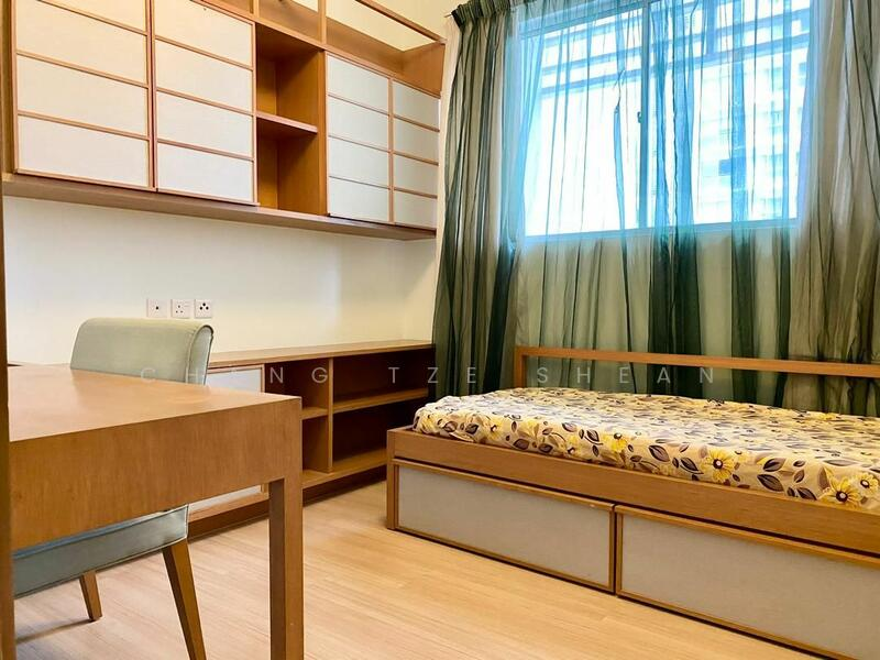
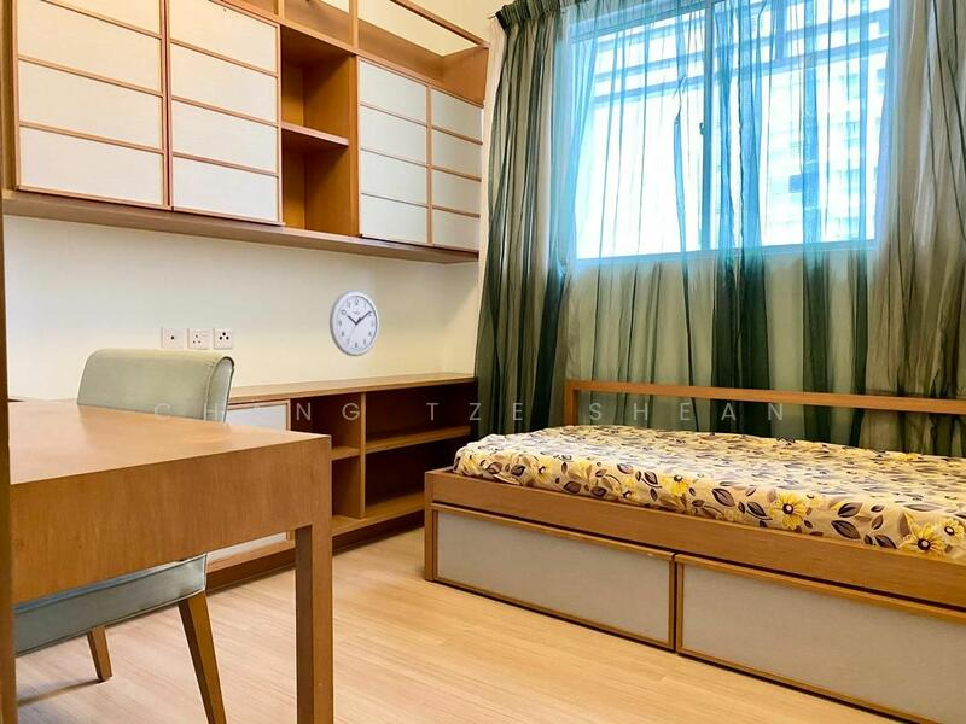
+ wall clock [328,290,380,357]
